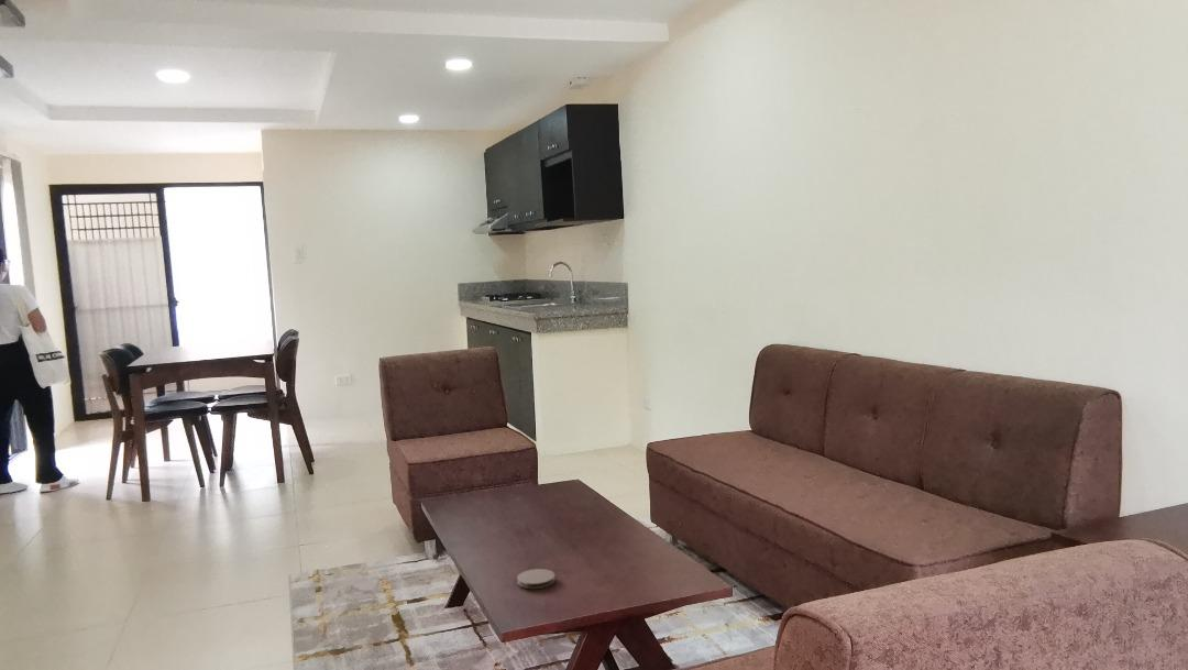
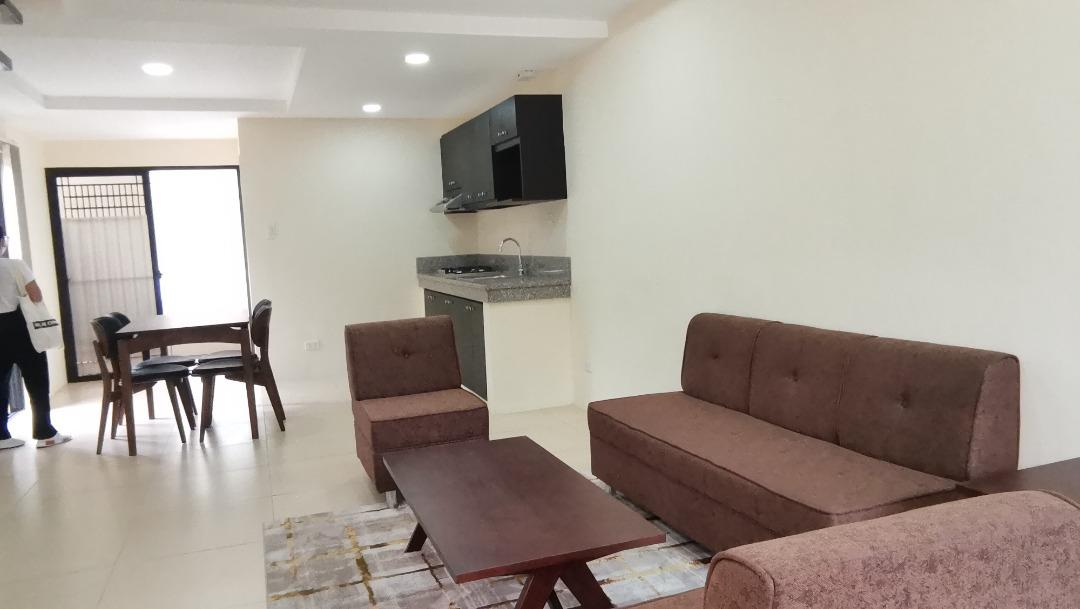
- coaster [516,568,557,590]
